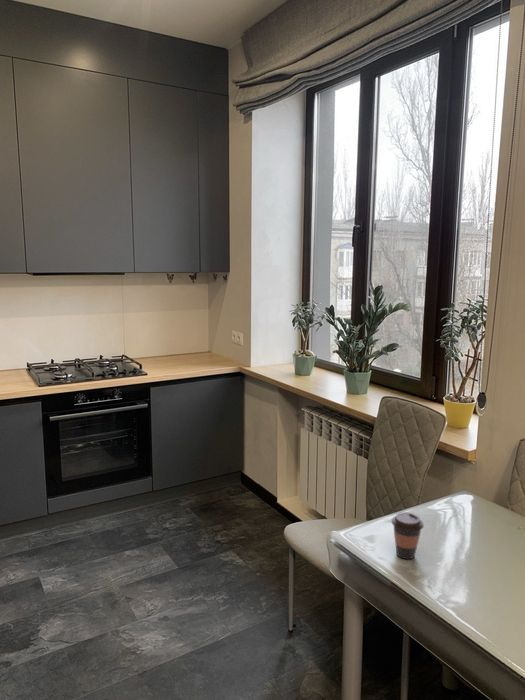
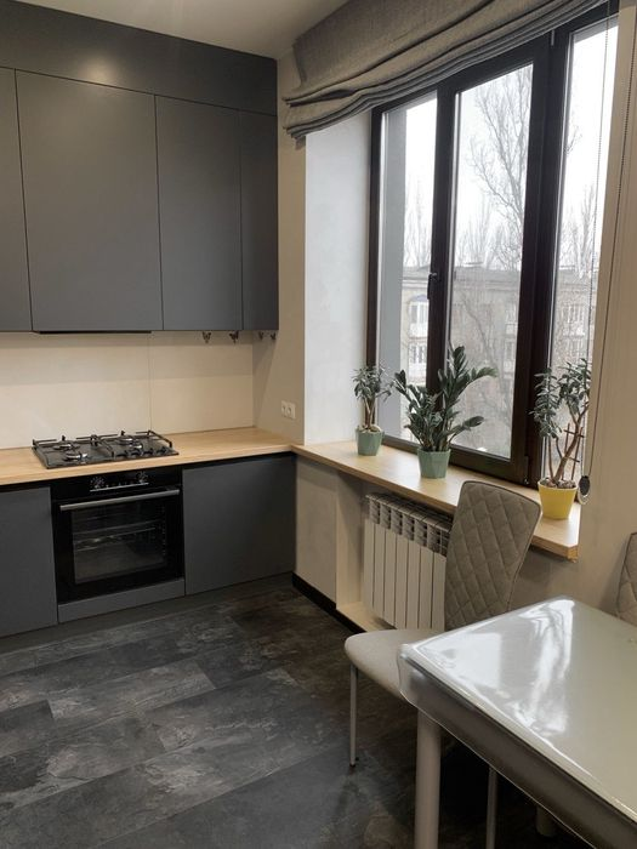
- coffee cup [390,511,425,560]
